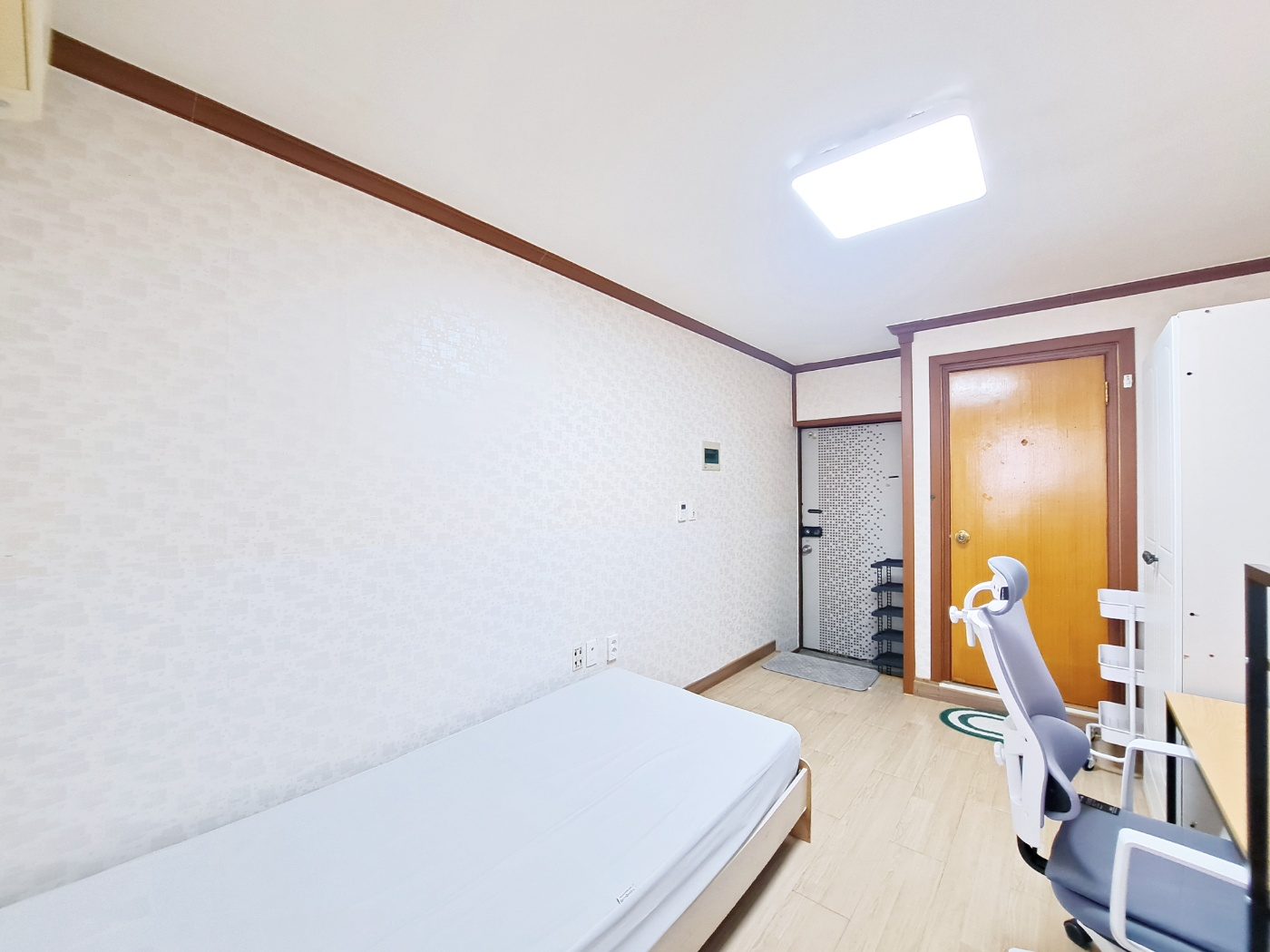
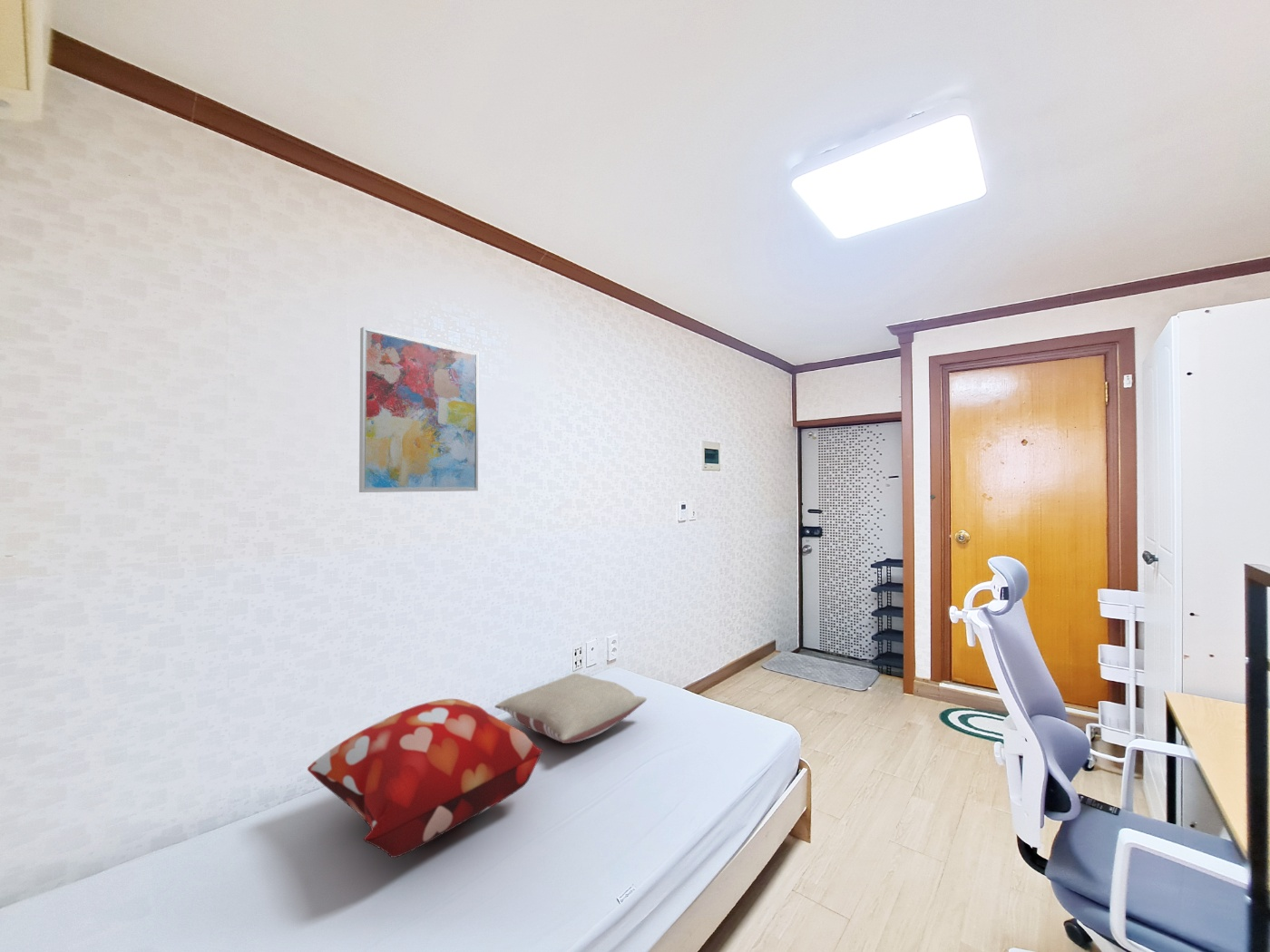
+ pillow [493,673,648,744]
+ decorative pillow [307,698,544,859]
+ wall art [358,326,479,493]
